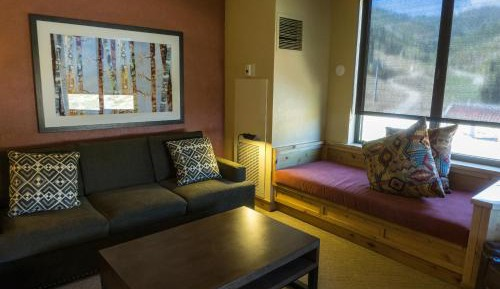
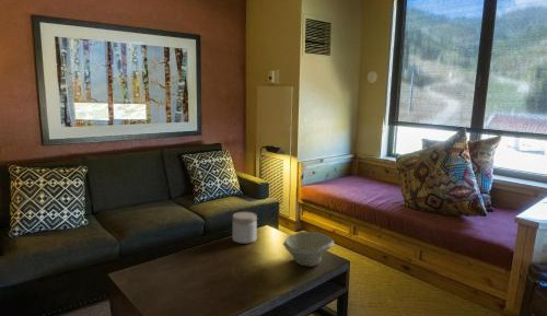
+ bowl [282,231,335,268]
+ jar [232,211,258,244]
